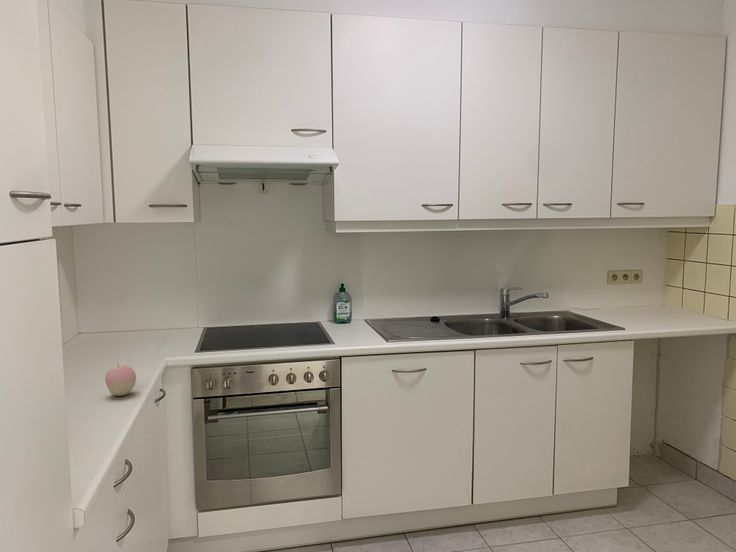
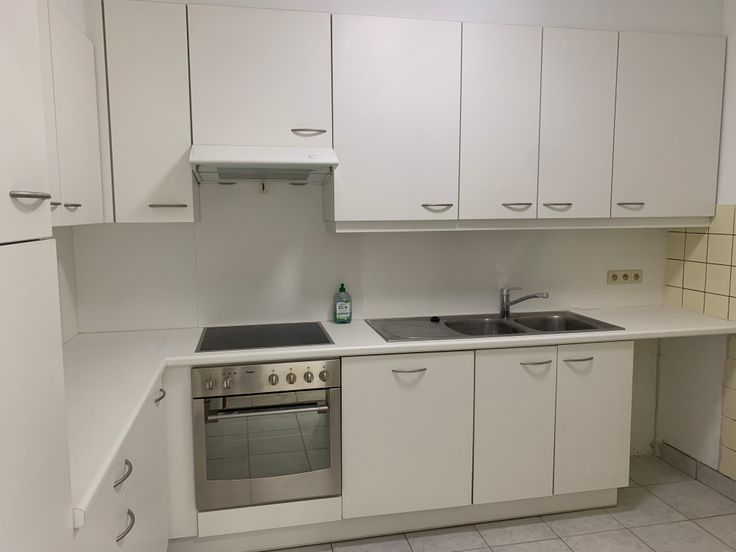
- apple [104,361,137,397]
